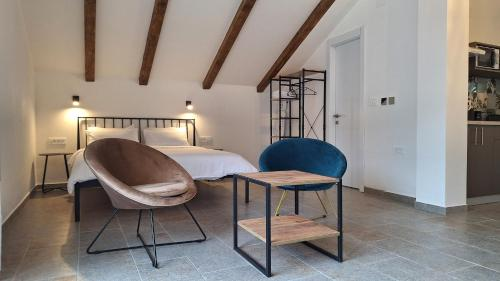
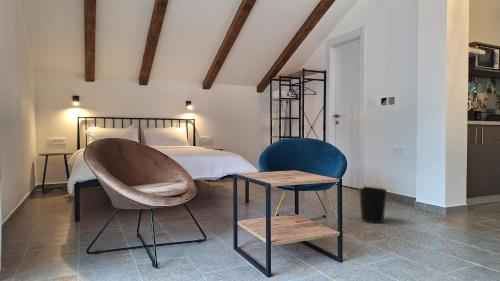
+ wastebasket [358,186,388,224]
